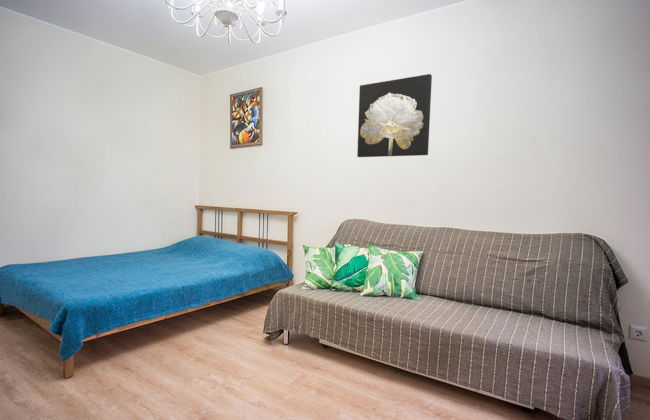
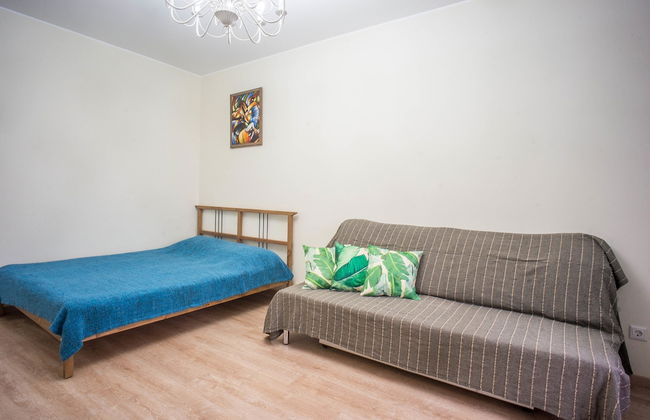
- wall art [356,73,433,158]
